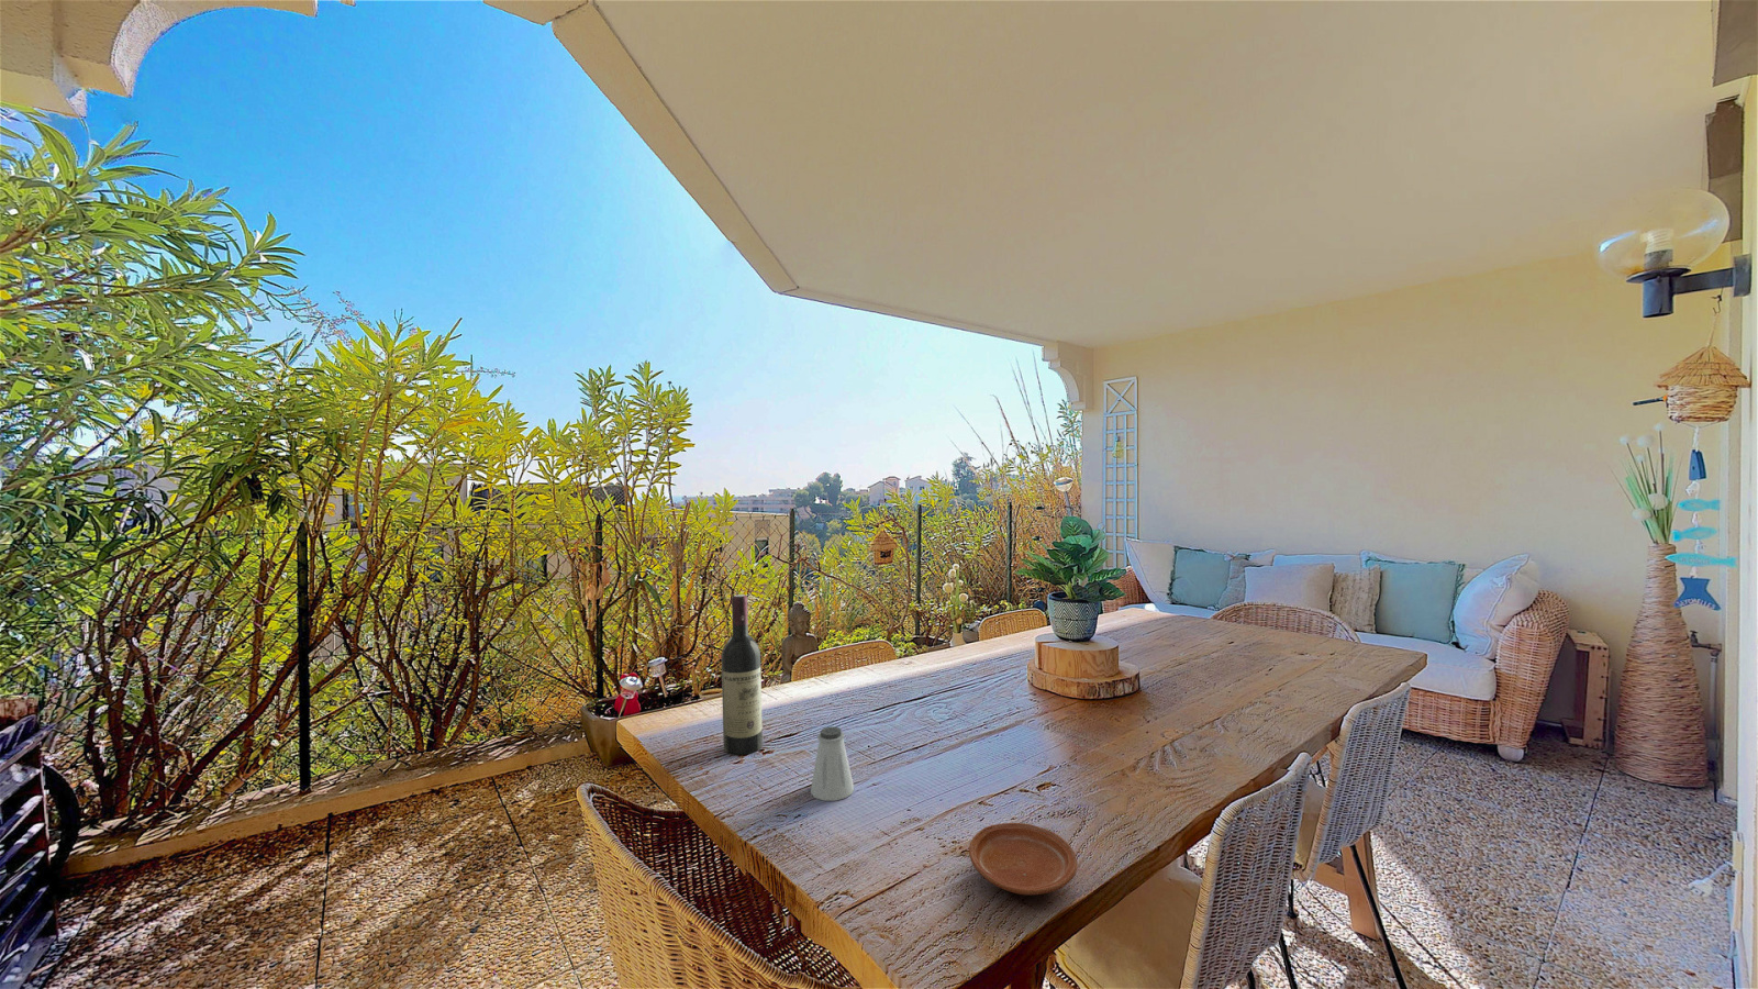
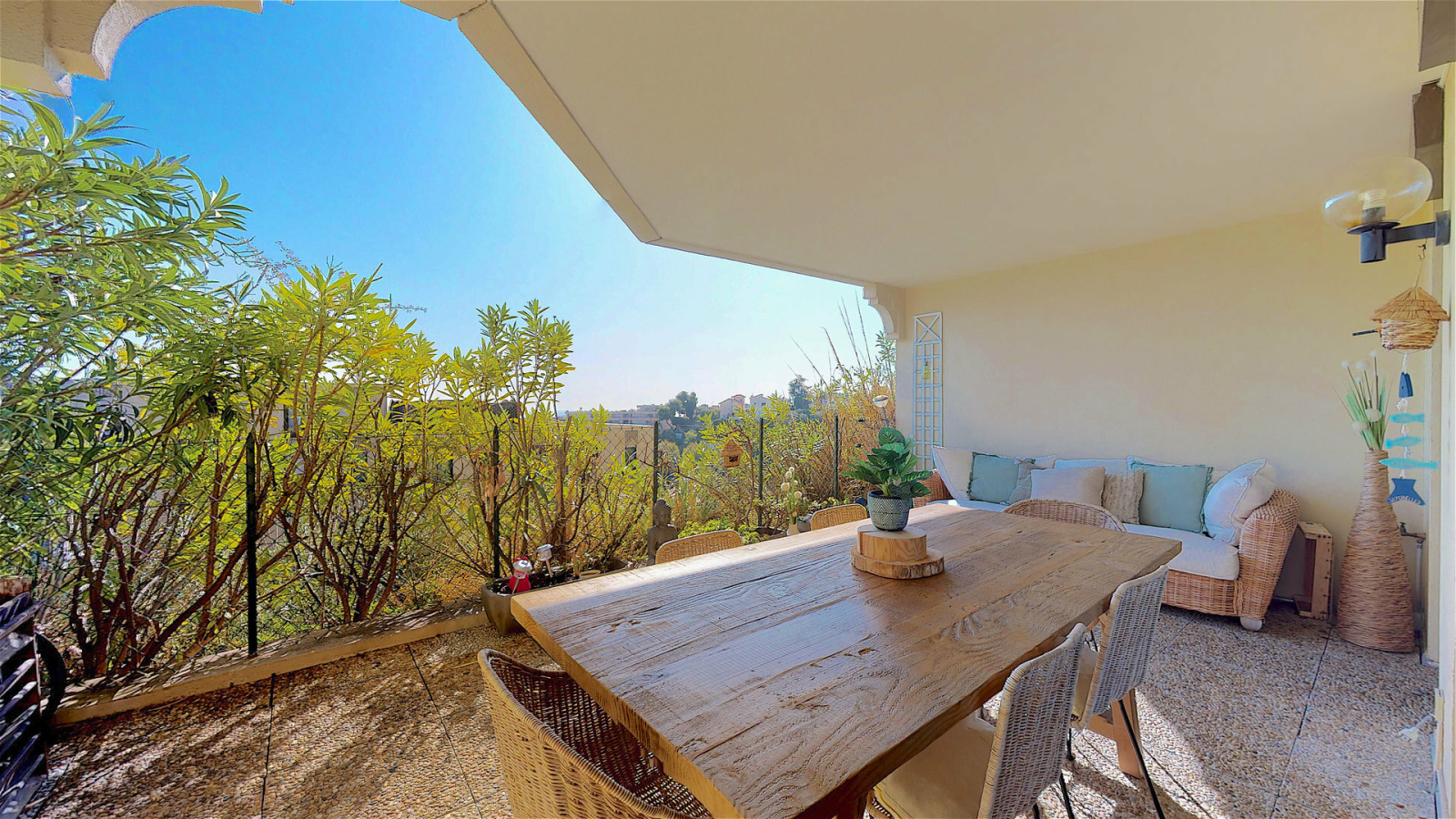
- saltshaker [810,726,855,802]
- wine bottle [721,593,763,756]
- plate [968,822,1078,896]
